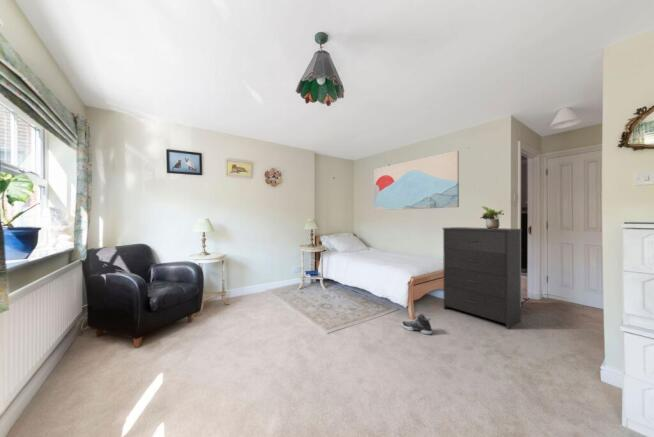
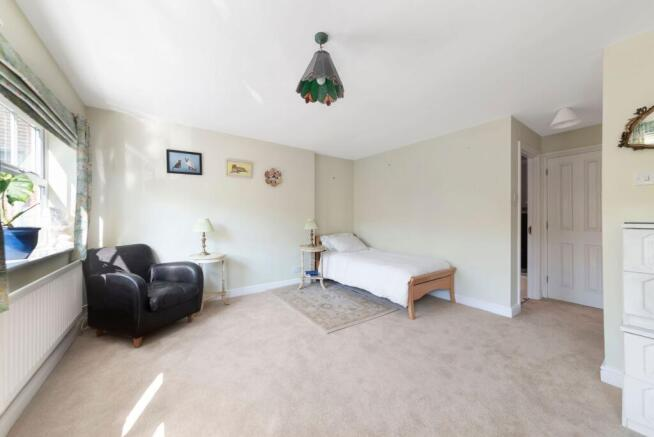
- potted plant [479,205,505,229]
- dresser [442,226,523,330]
- wall art [373,150,460,211]
- sneaker [400,313,433,335]
